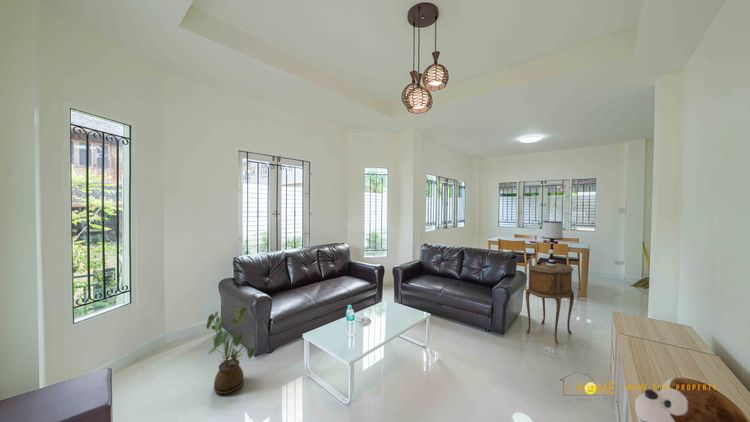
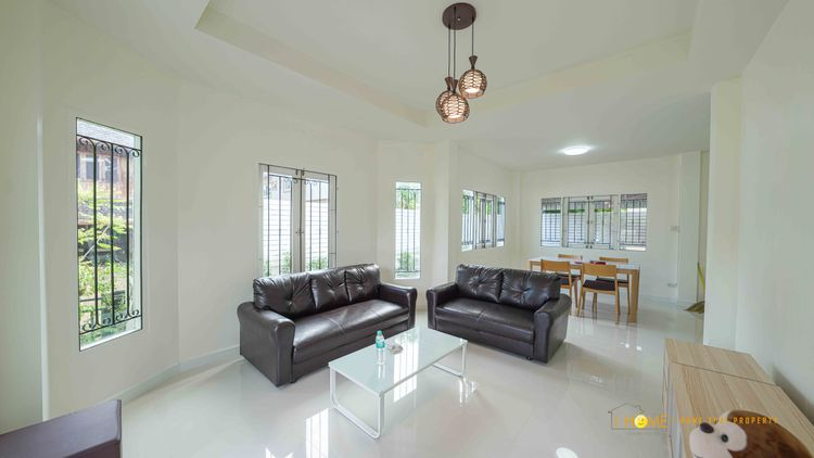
- table lamp [541,220,564,266]
- house plant [205,305,269,395]
- side table [525,261,575,345]
